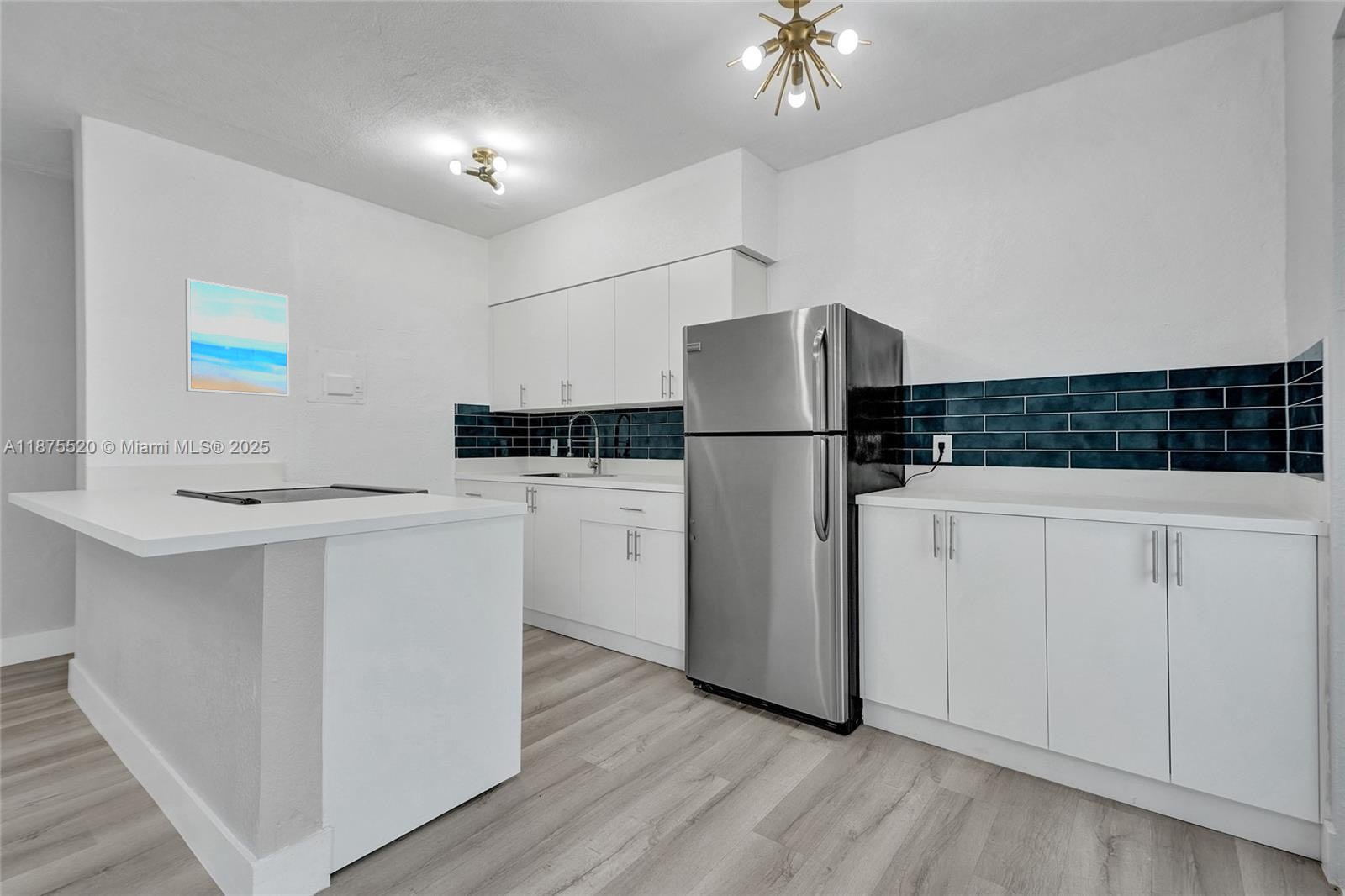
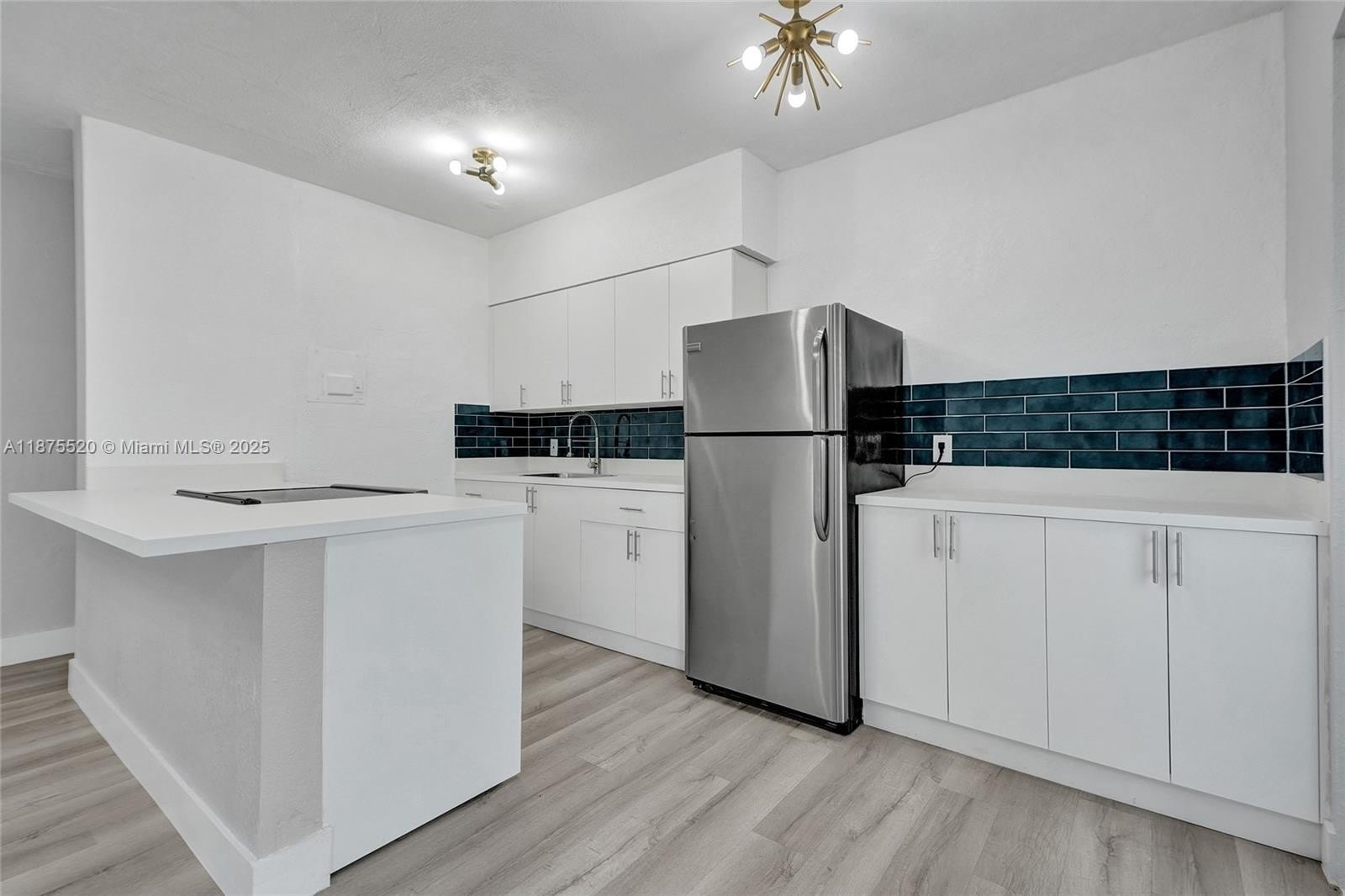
- wall art [184,277,290,398]
